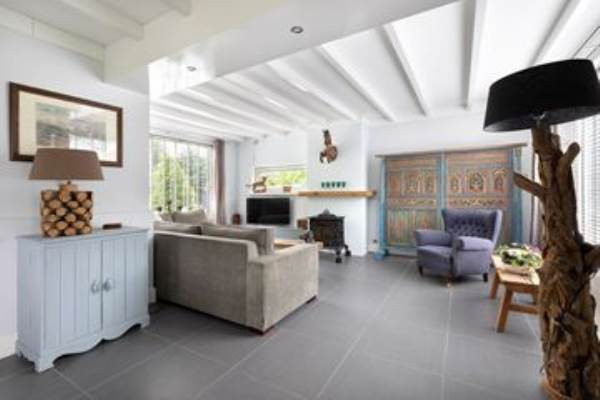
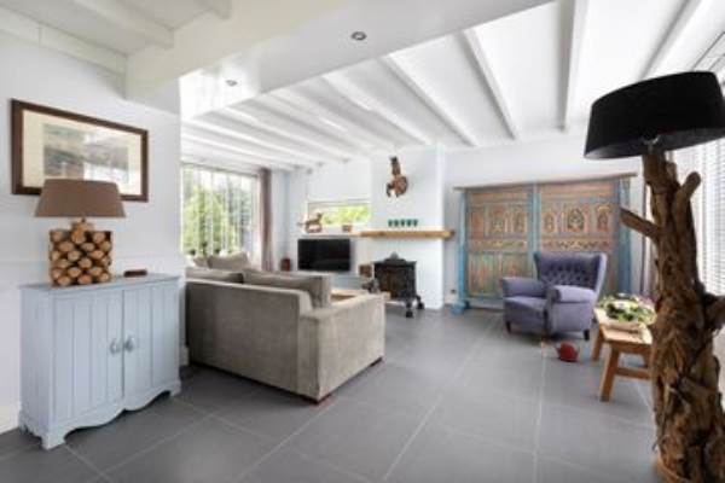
+ watering can [545,338,581,363]
